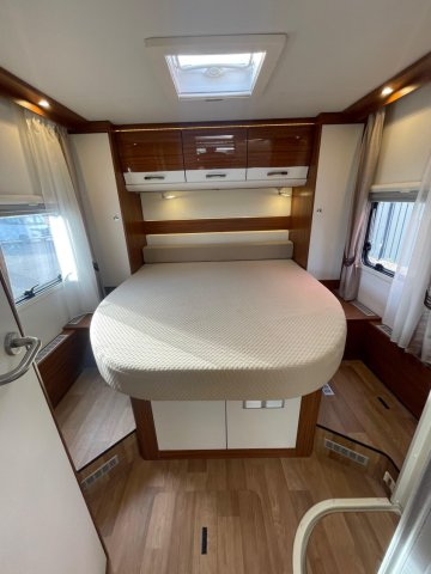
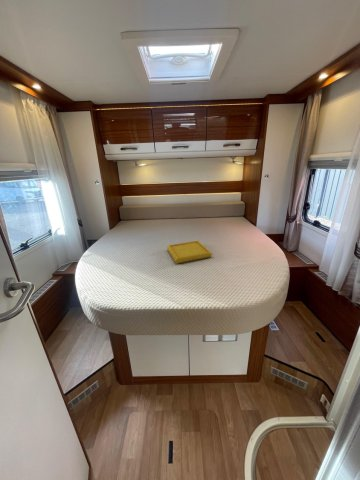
+ serving tray [166,239,213,265]
